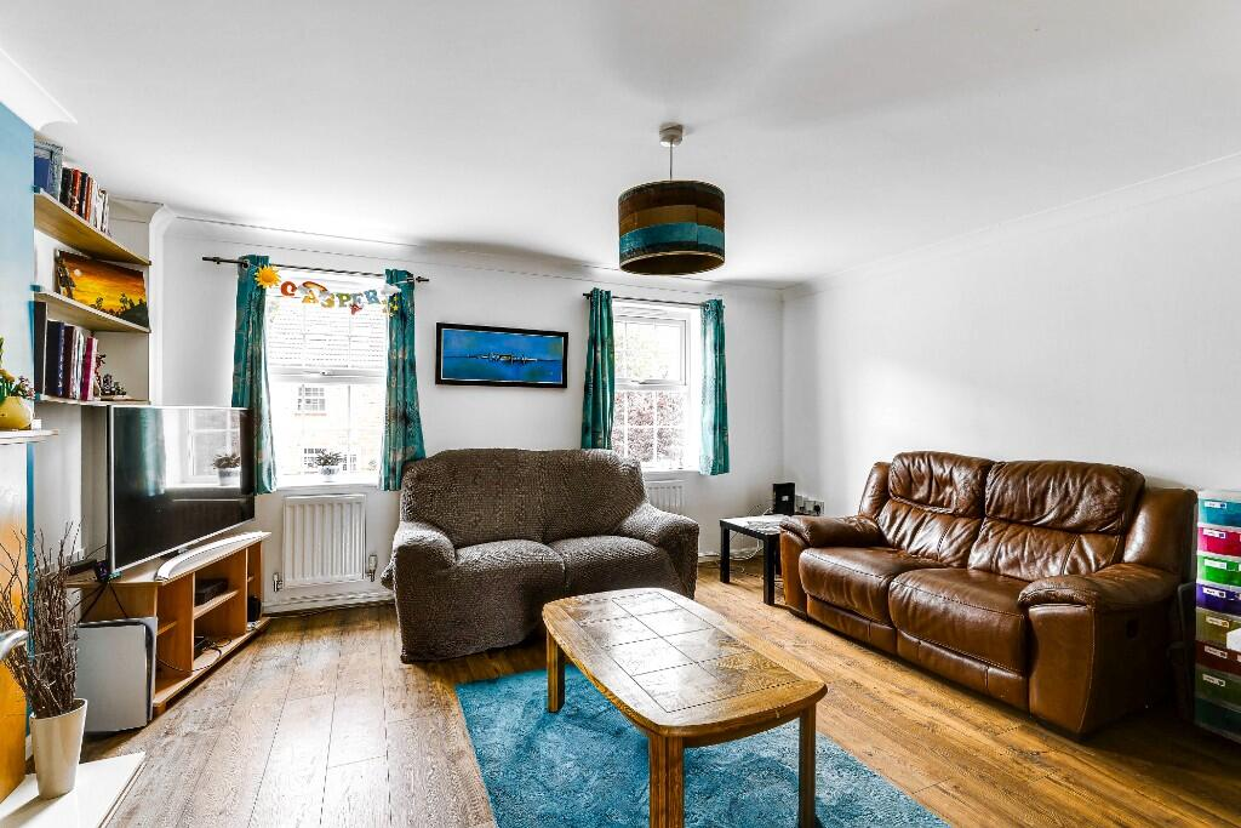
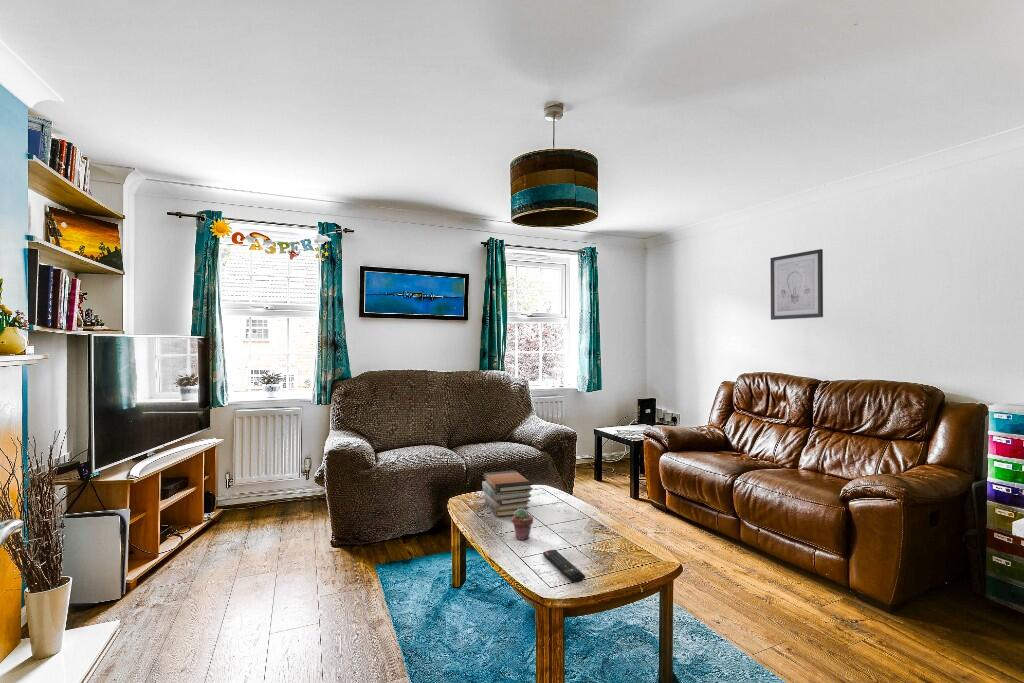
+ wall art [769,248,824,321]
+ book stack [481,469,534,518]
+ potted succulent [511,508,534,541]
+ remote control [542,549,586,583]
